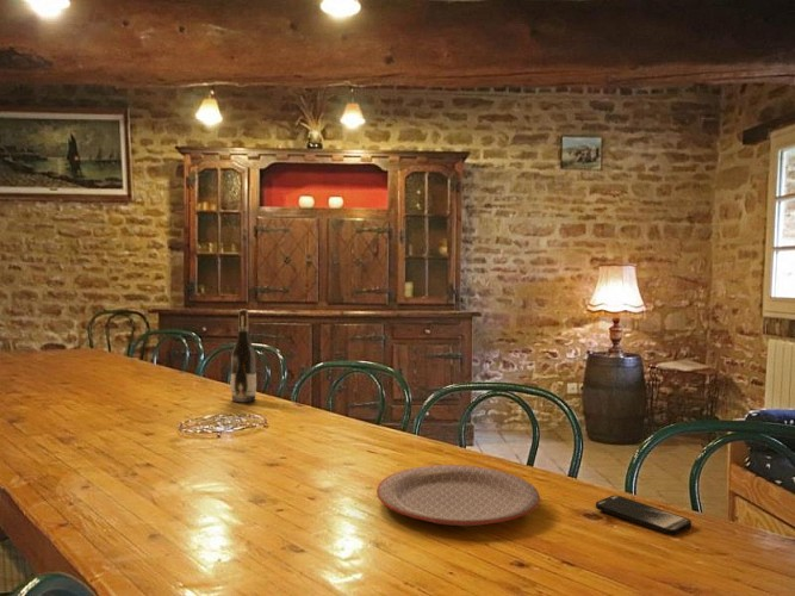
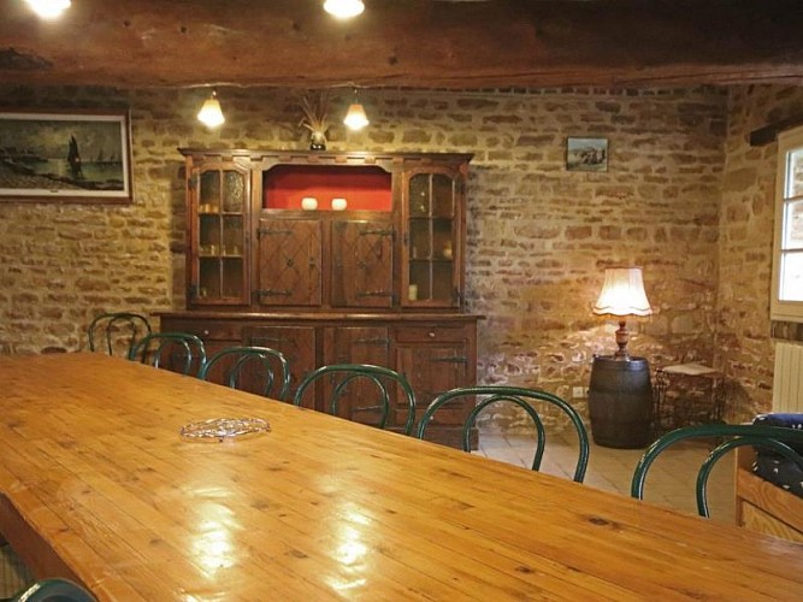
- wine bottle [230,309,257,403]
- plate [375,464,541,527]
- smartphone [595,495,692,536]
